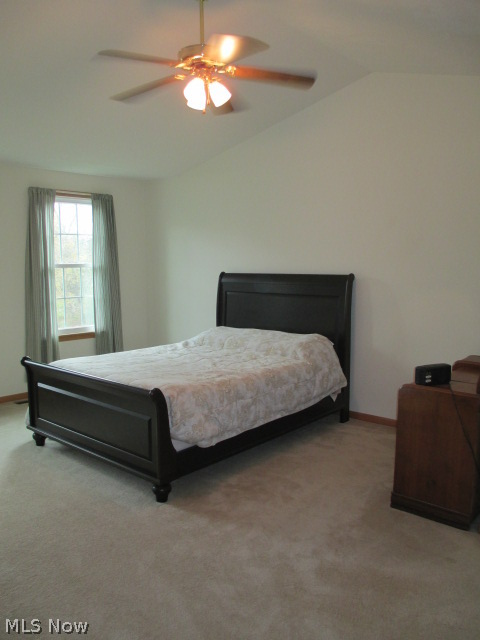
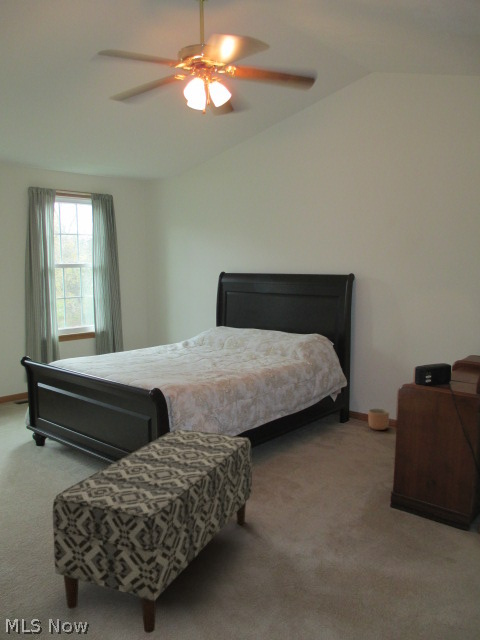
+ bench [52,428,253,634]
+ planter [367,408,390,431]
